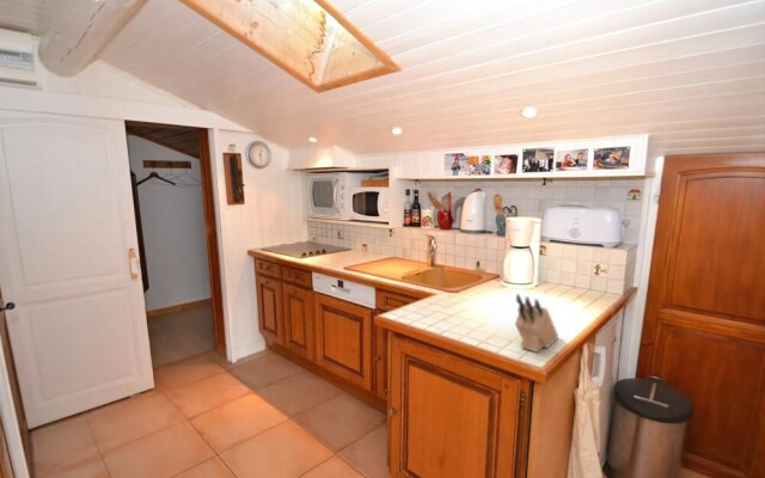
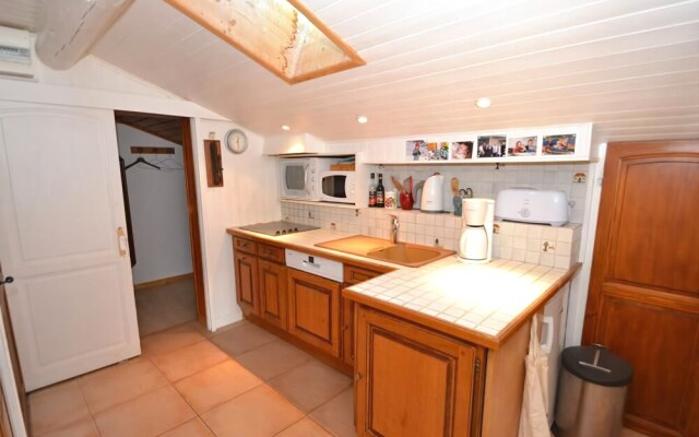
- knife block [514,293,559,354]
